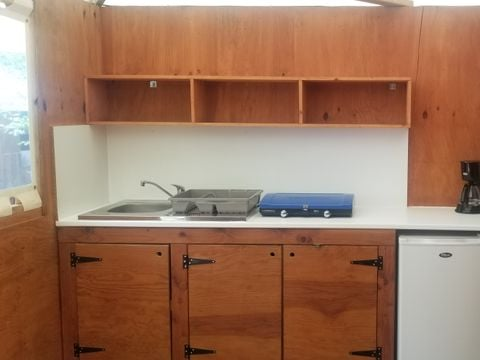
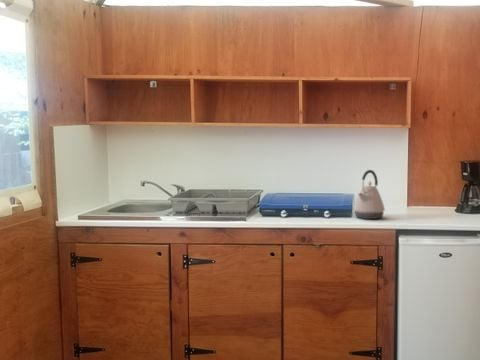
+ kettle [353,169,386,220]
